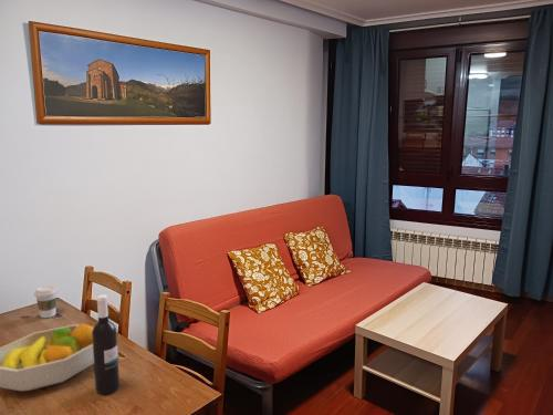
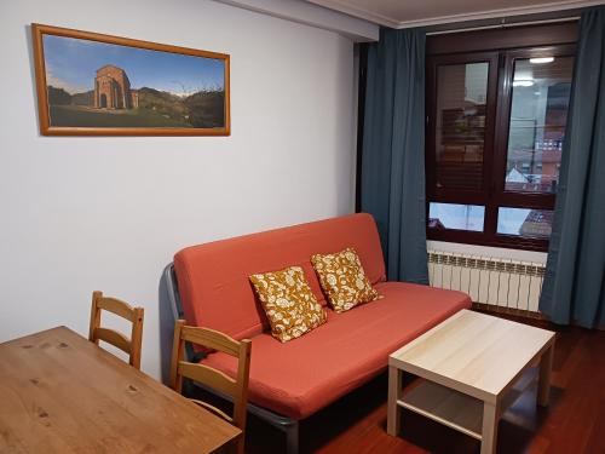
- wine bottle [92,293,121,395]
- coffee cup [33,284,59,319]
- fruit bowl [0,322,94,392]
